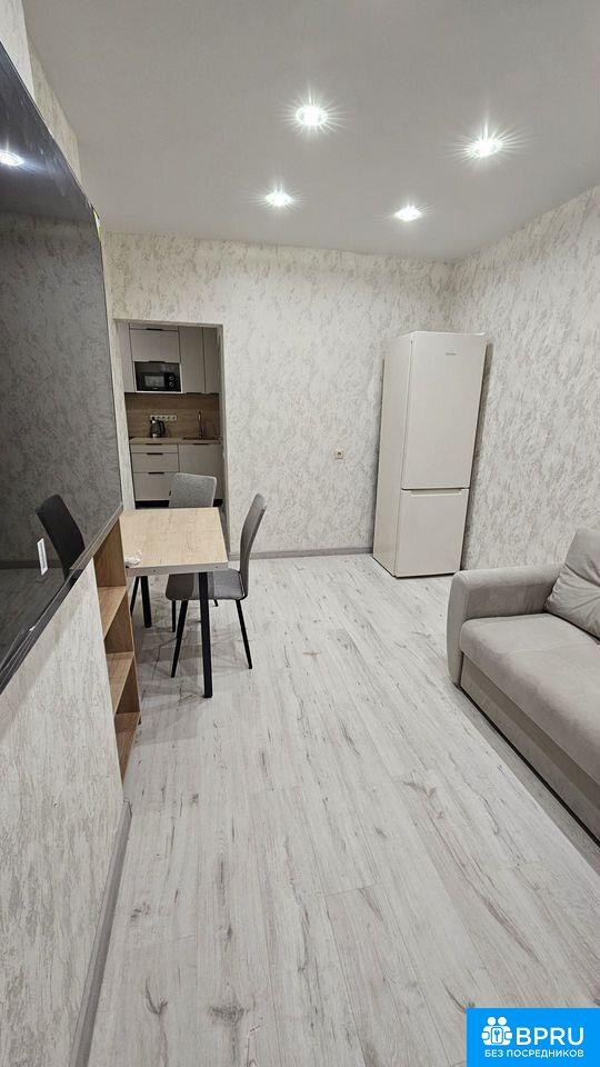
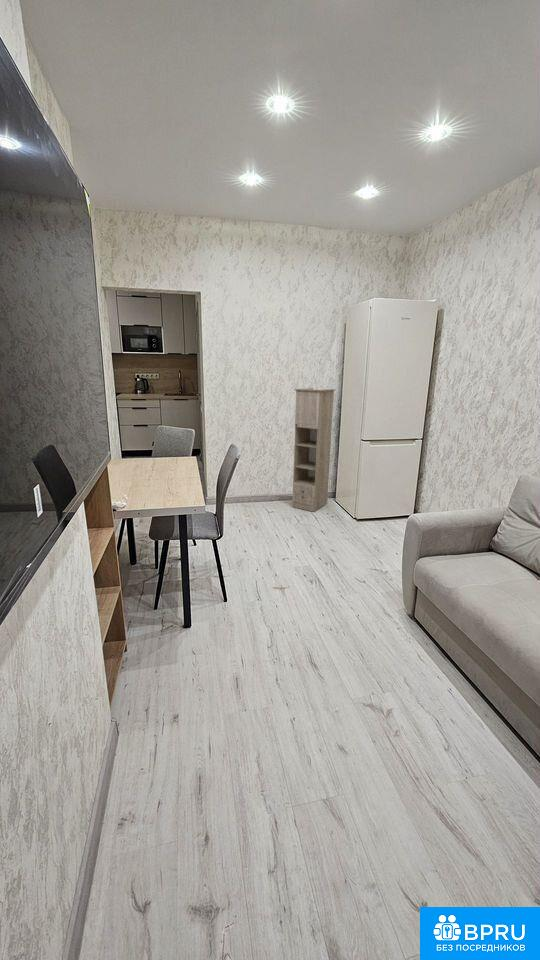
+ storage cabinet [291,387,336,513]
